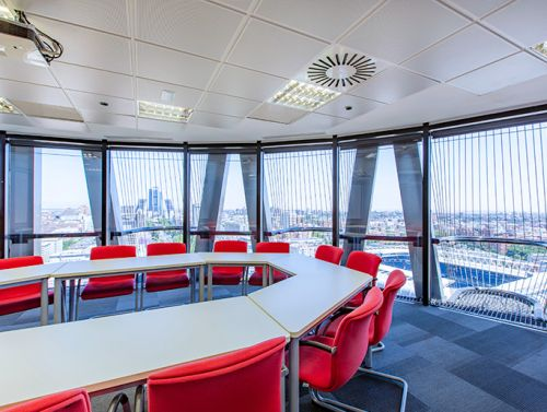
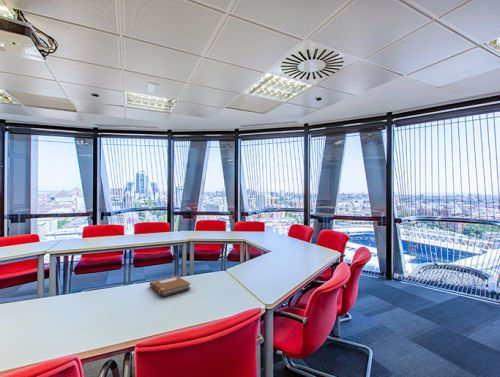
+ notebook [149,275,192,297]
